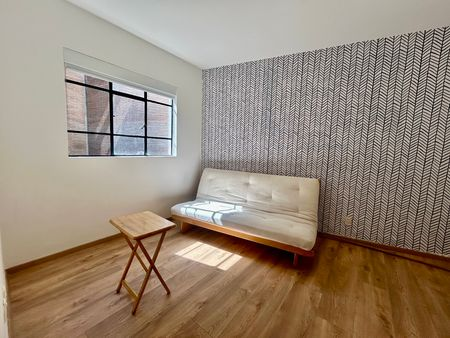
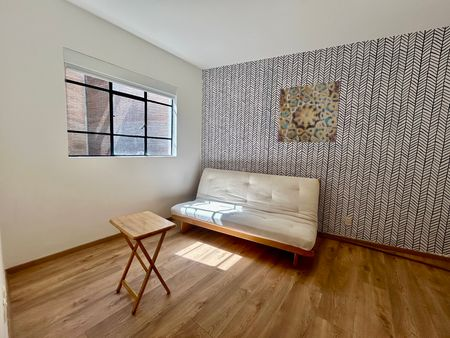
+ wall art [276,80,341,143]
